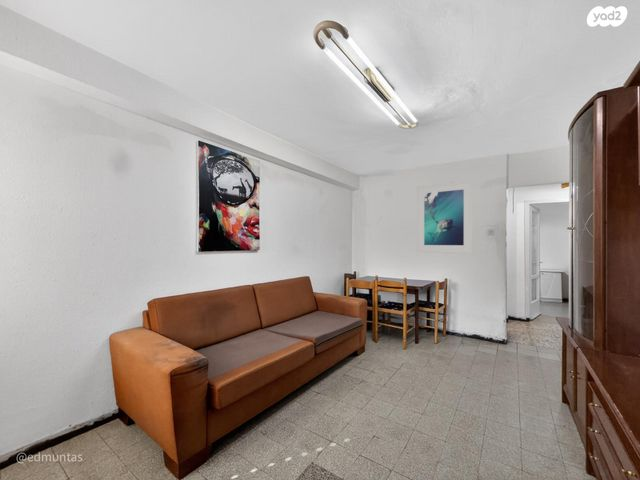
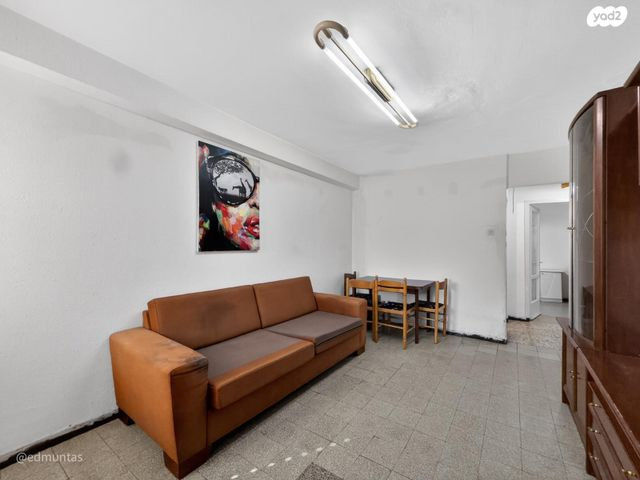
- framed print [416,180,474,254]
